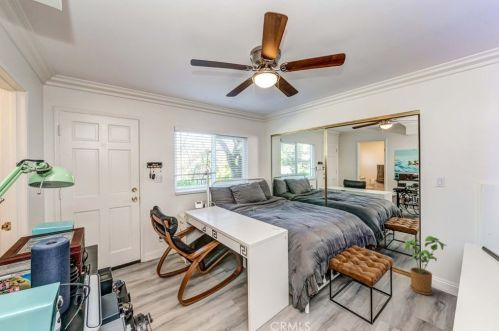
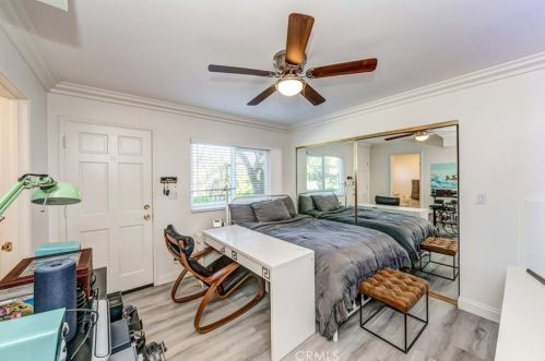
- house plant [404,235,448,296]
